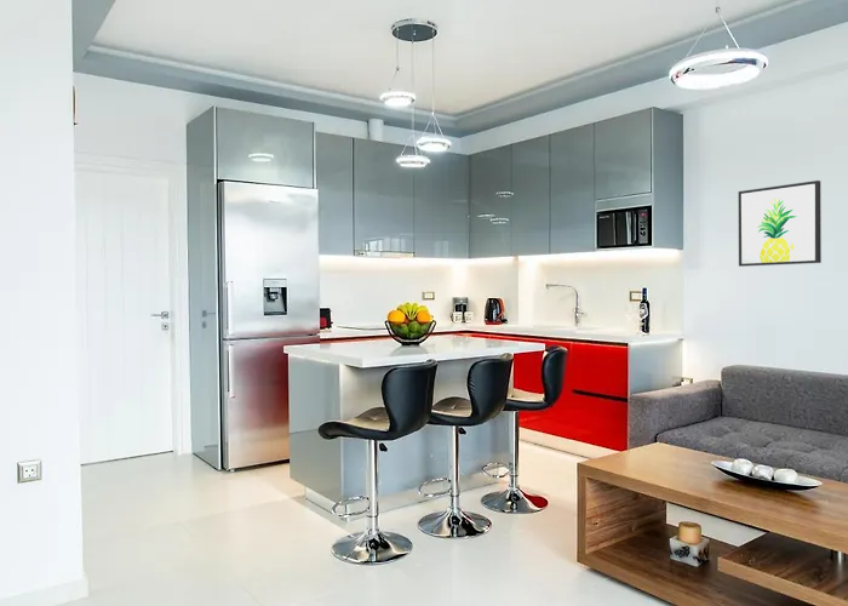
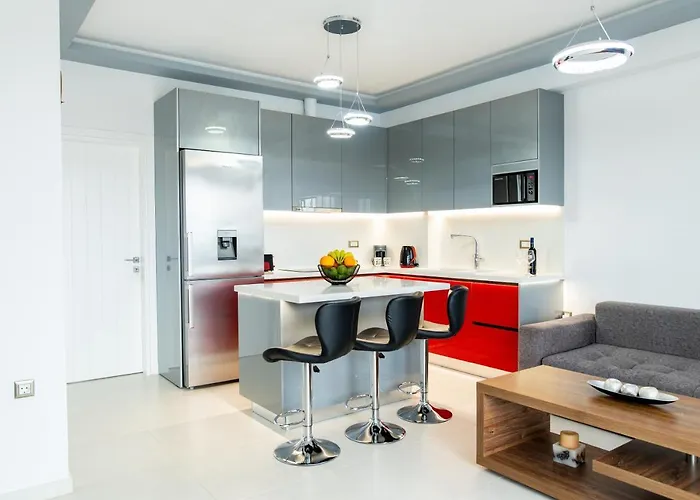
- wall art [738,179,823,268]
